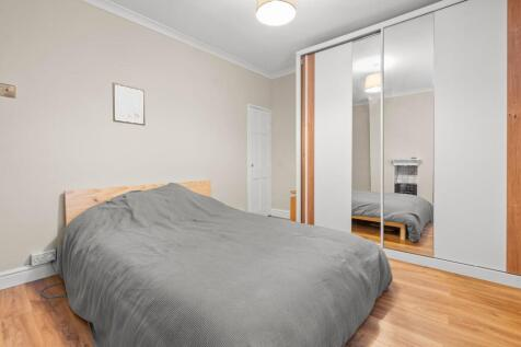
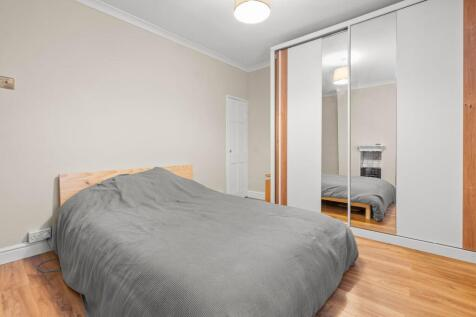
- wall art [112,81,147,127]
